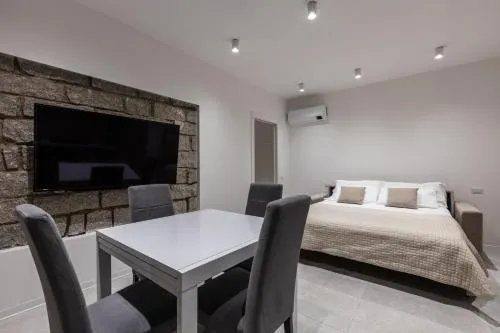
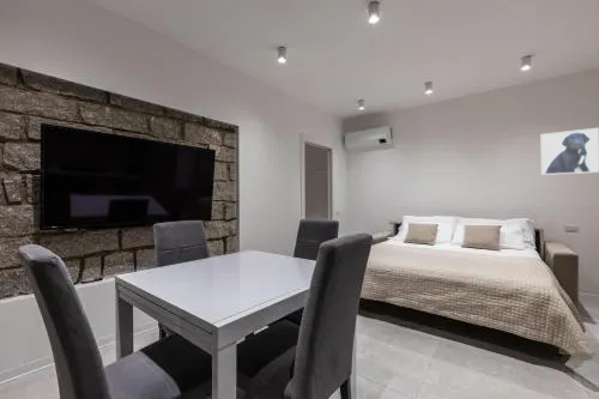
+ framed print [540,127,599,176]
